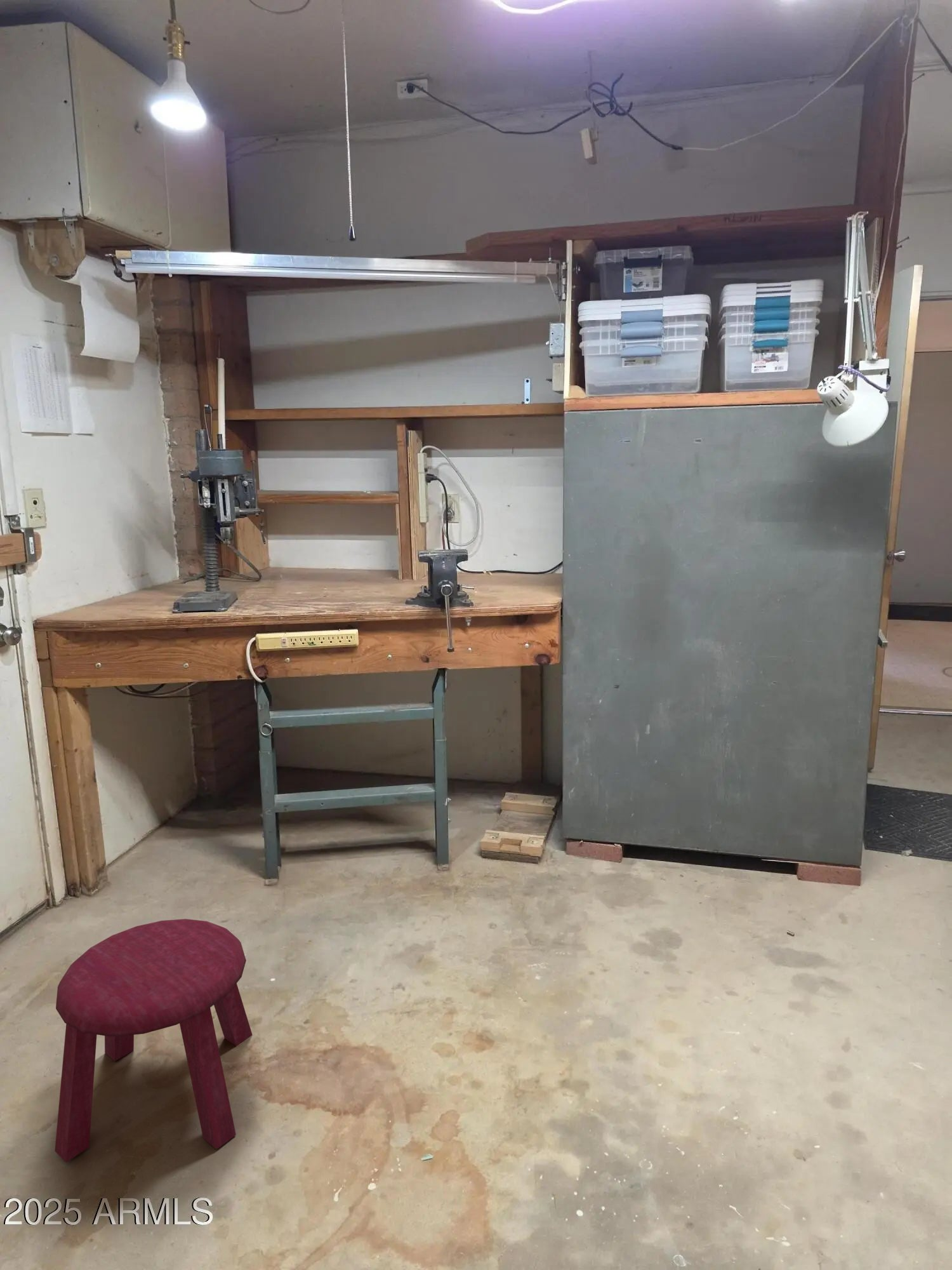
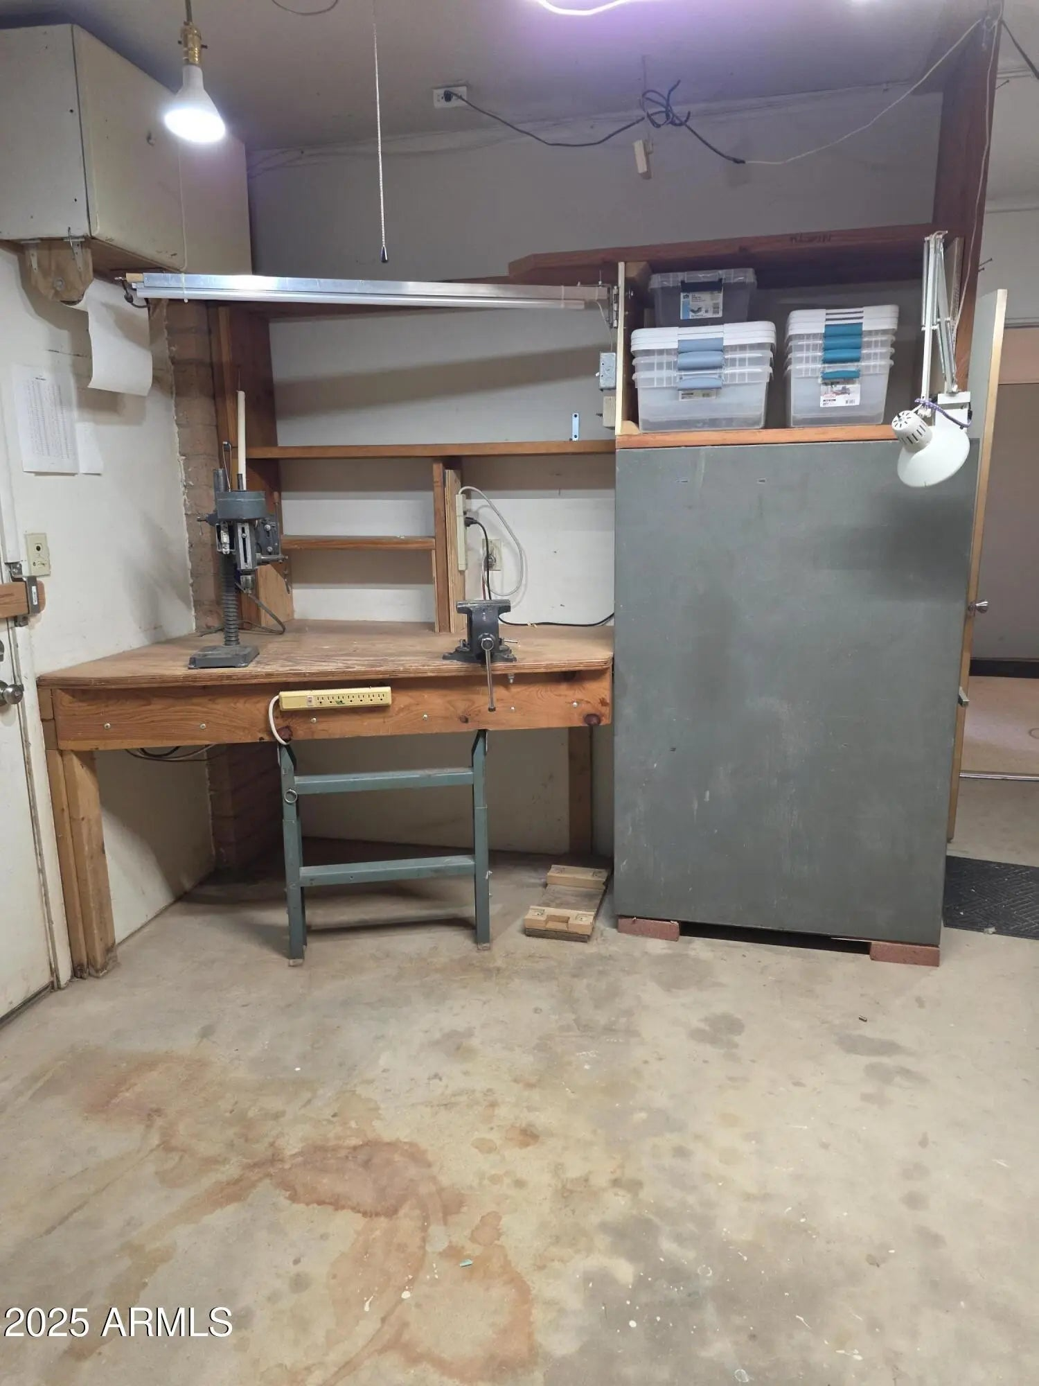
- stool [54,918,253,1163]
